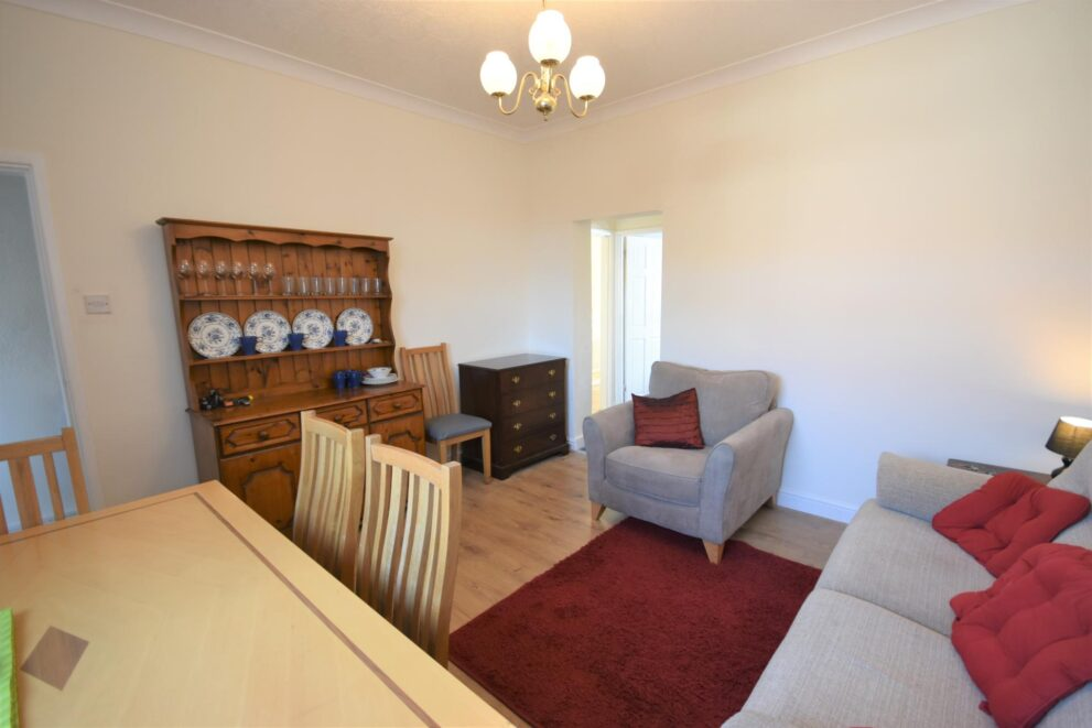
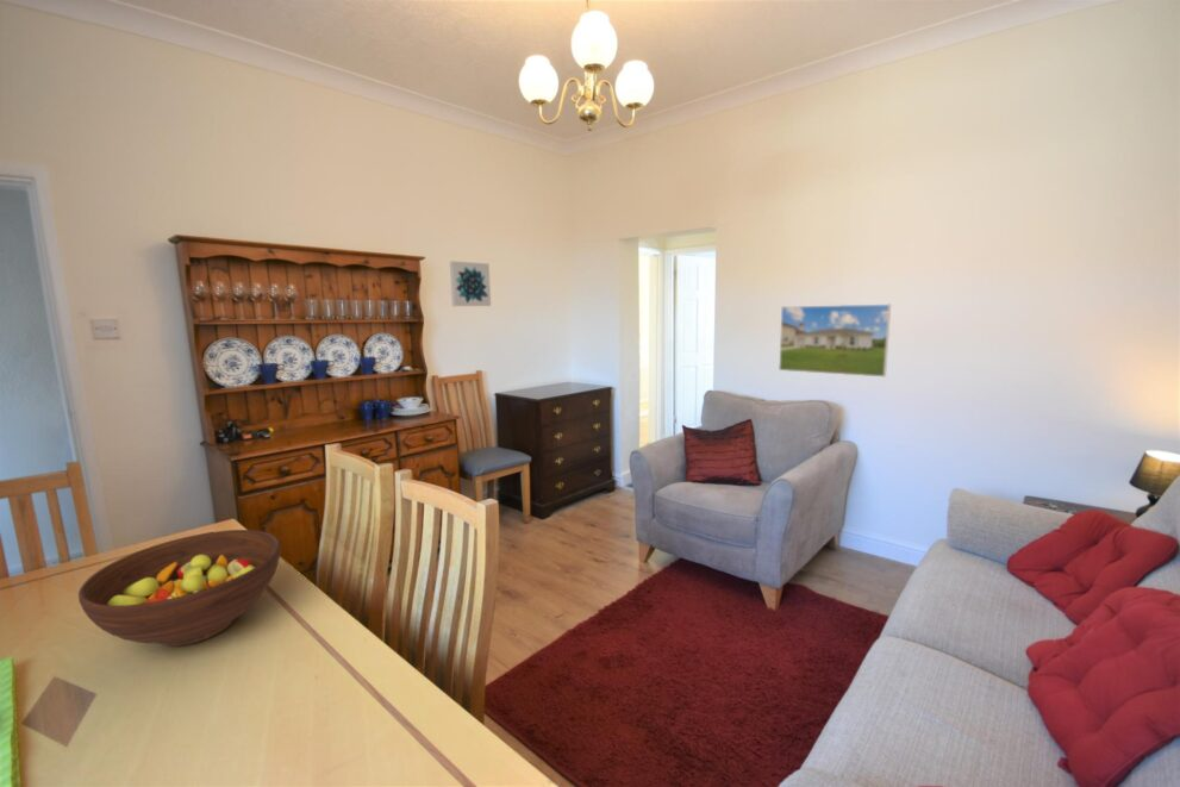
+ wall art [449,260,492,307]
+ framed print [778,304,892,379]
+ fruit bowl [77,529,281,648]
